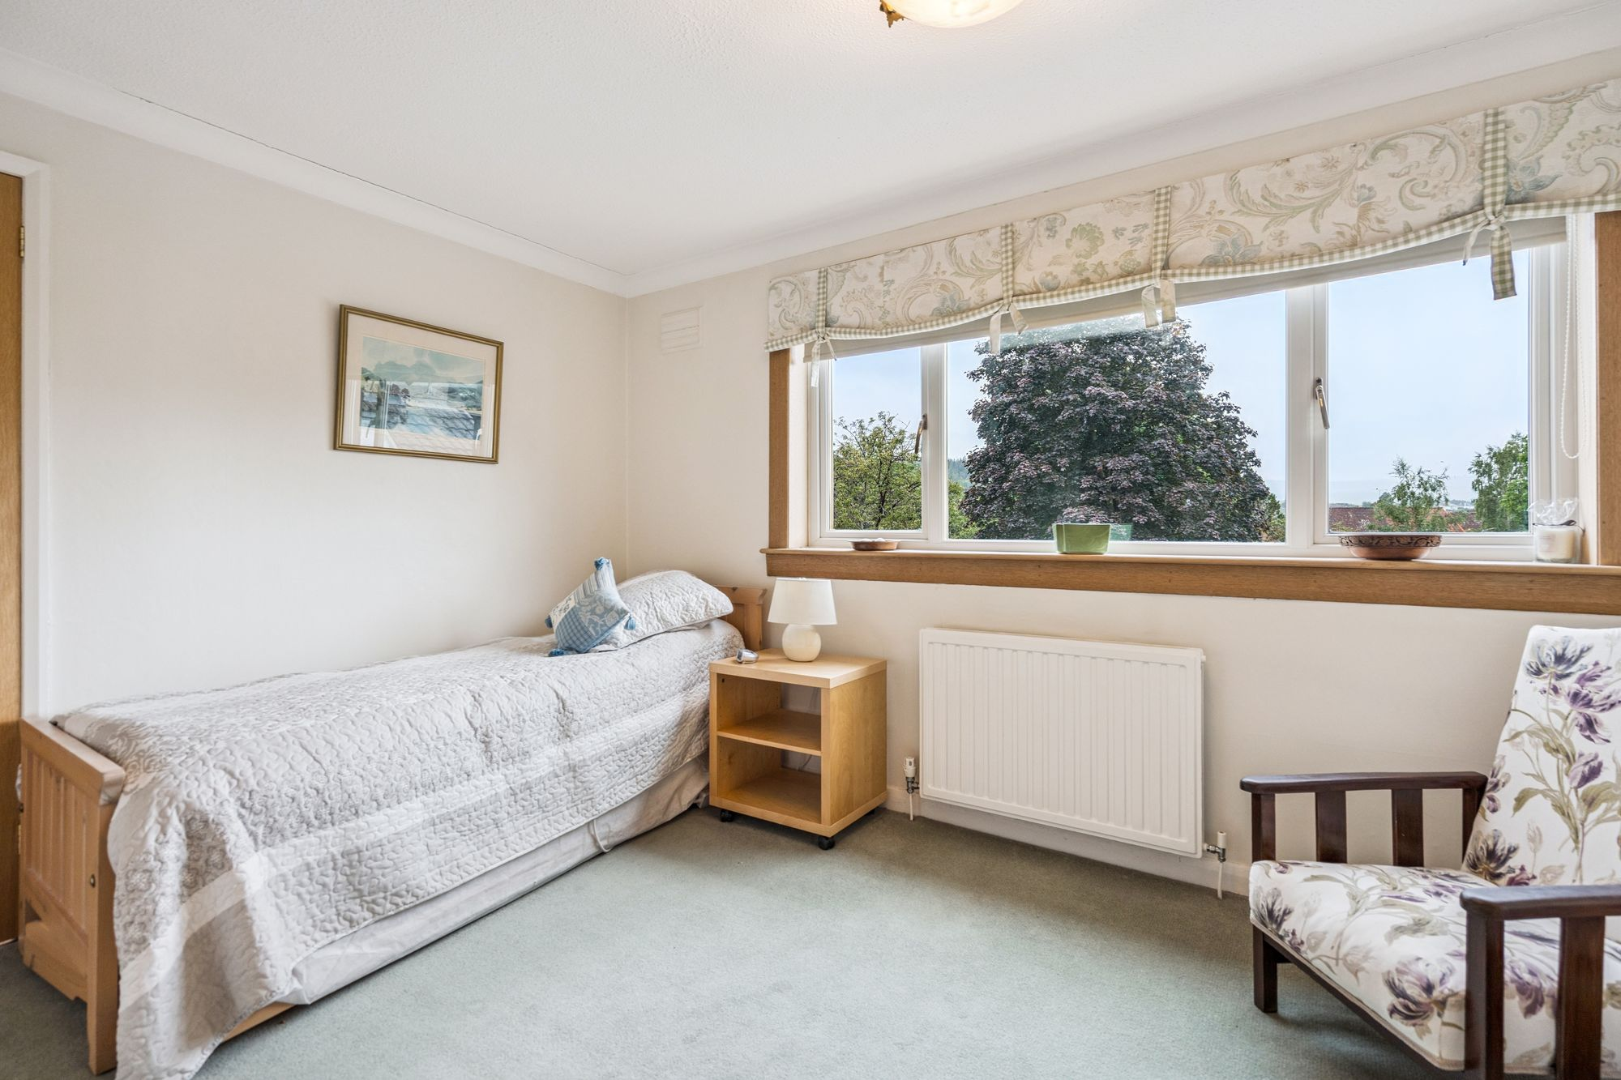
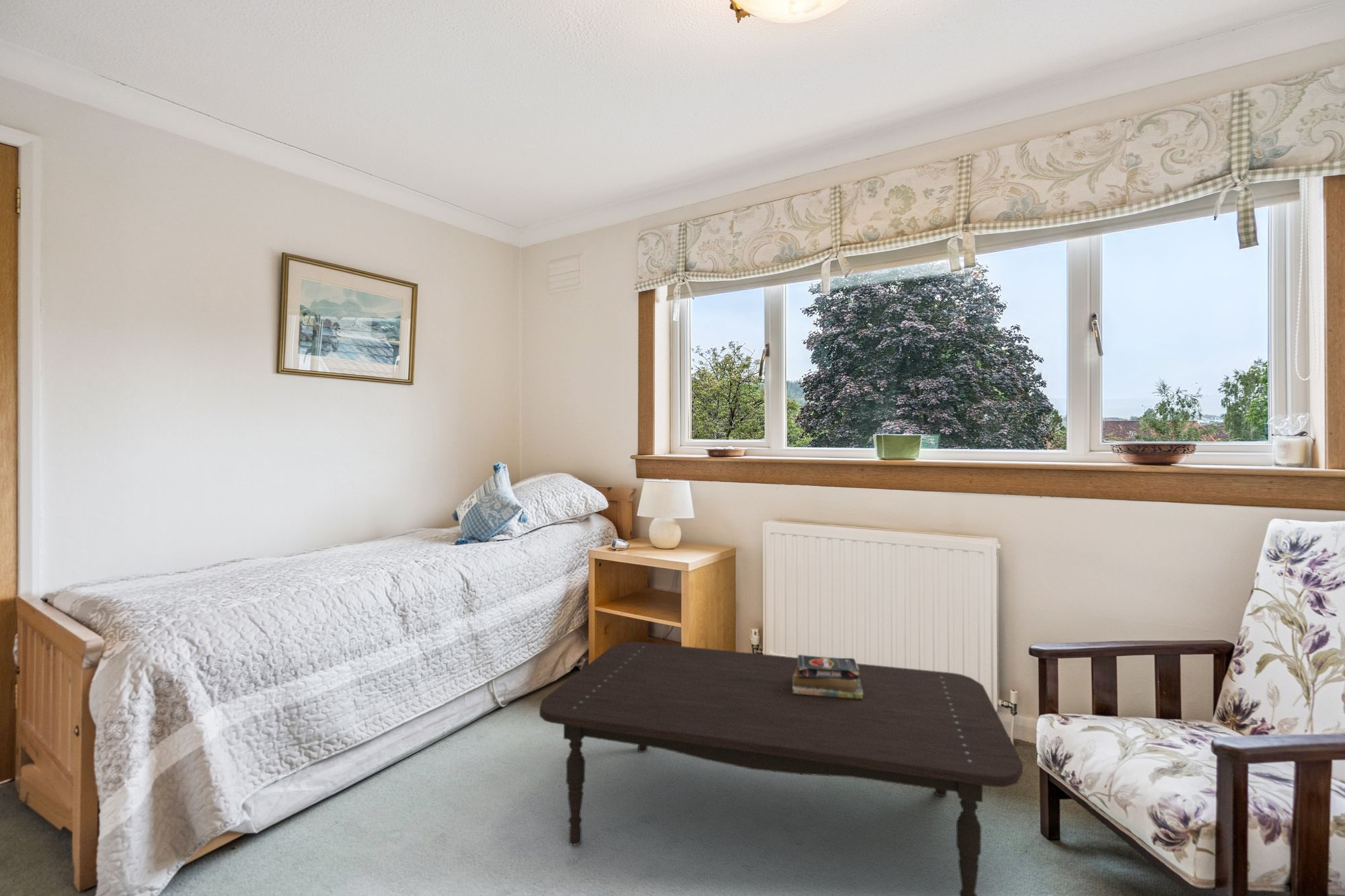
+ books [792,654,863,699]
+ coffee table [539,641,1024,896]
